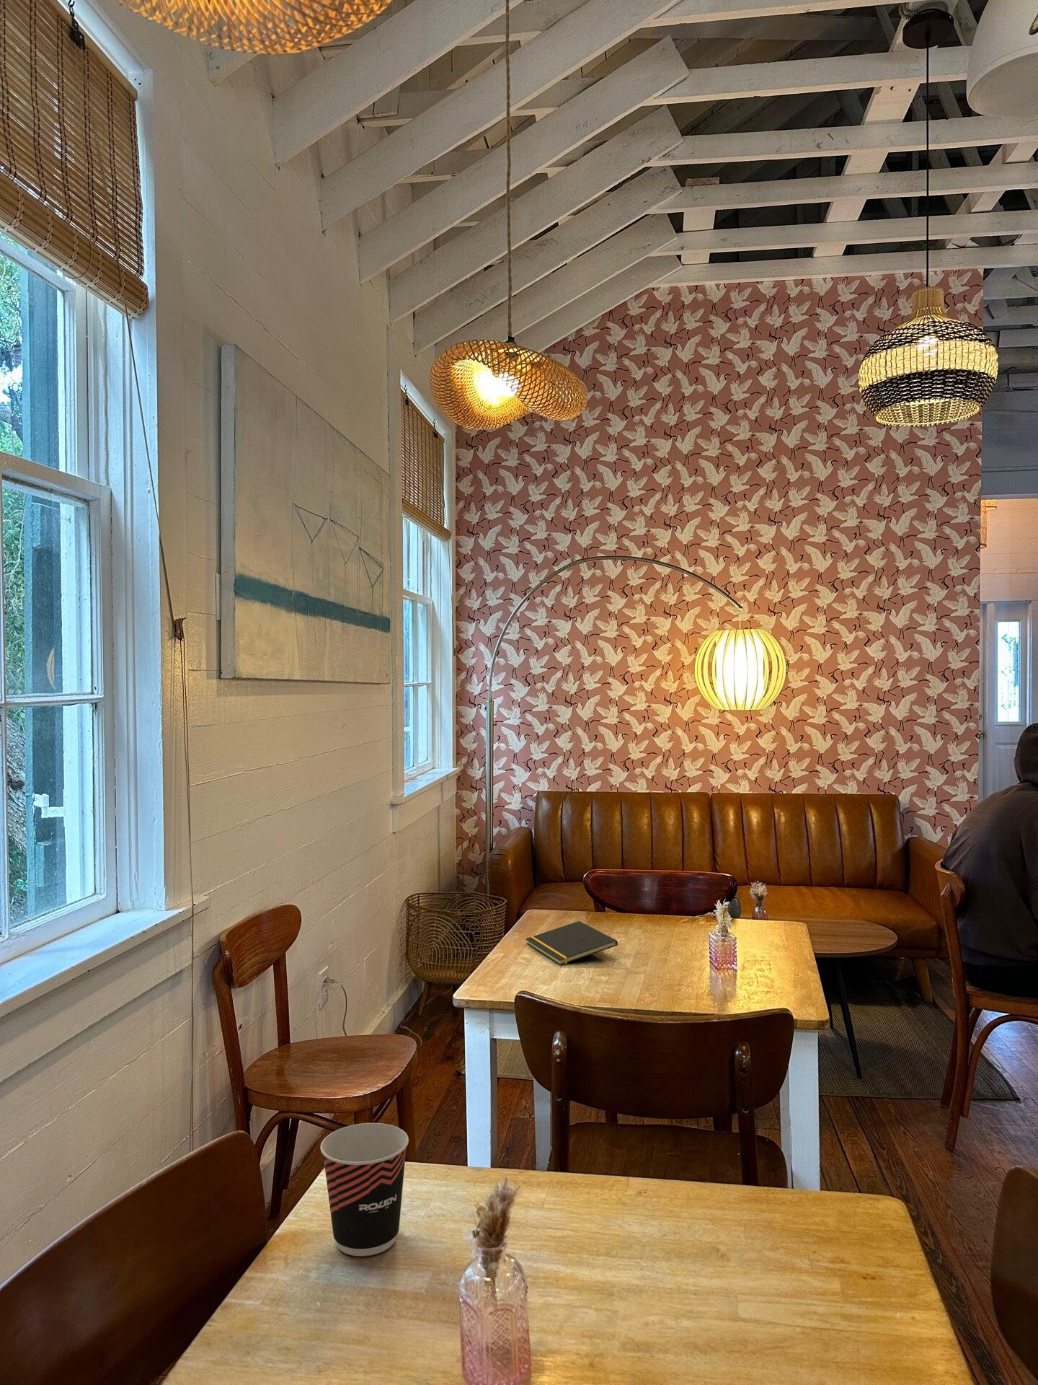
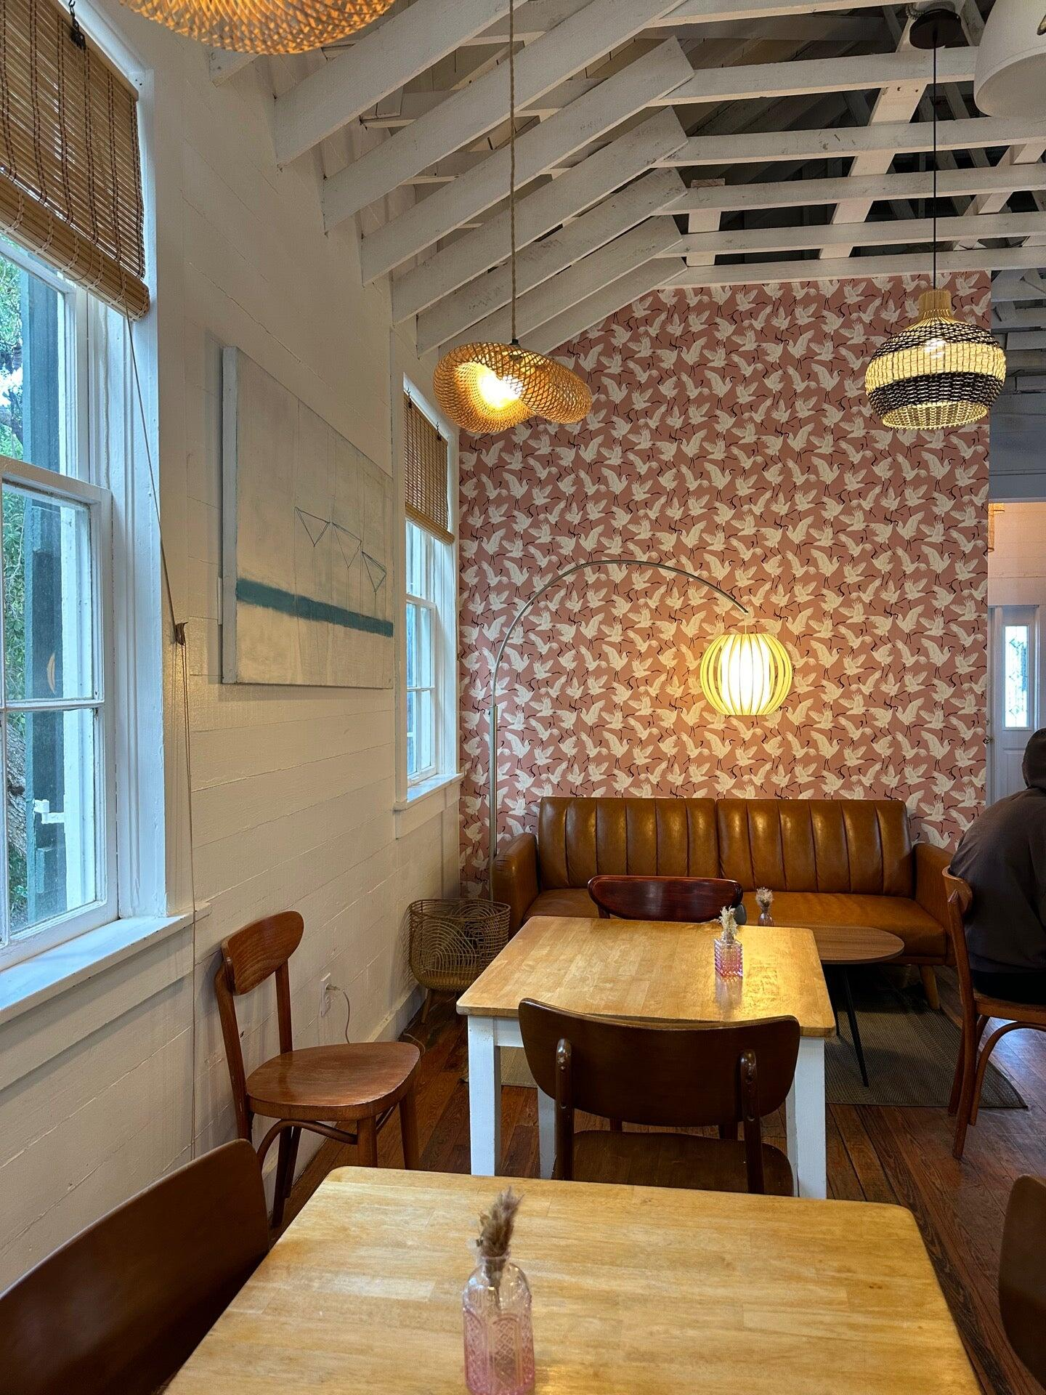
- cup [321,1122,410,1256]
- notepad [526,920,618,966]
